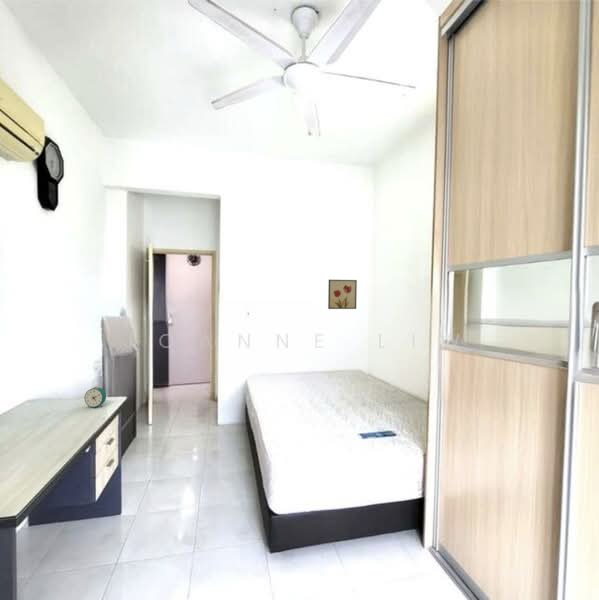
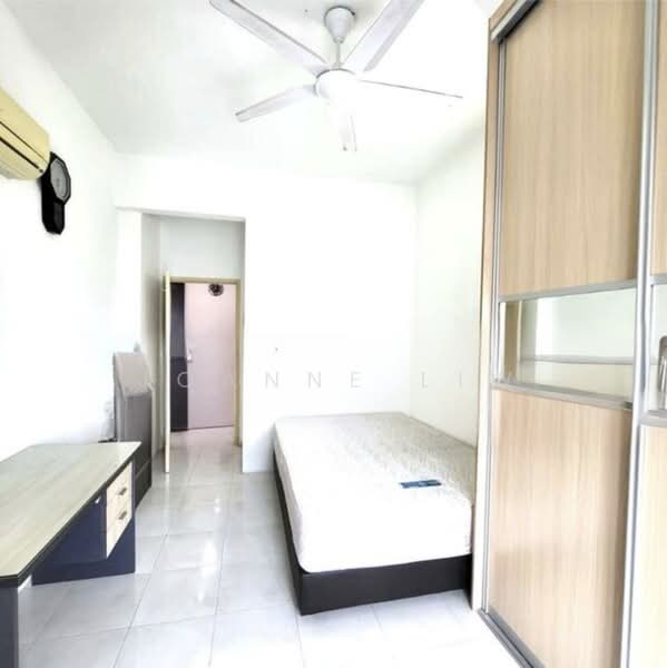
- wall art [327,279,358,310]
- alarm clock [83,386,107,408]
